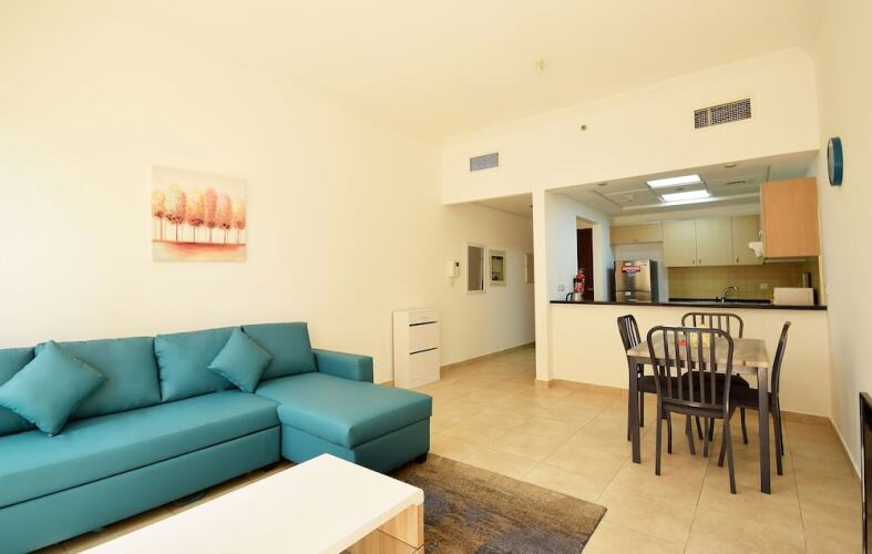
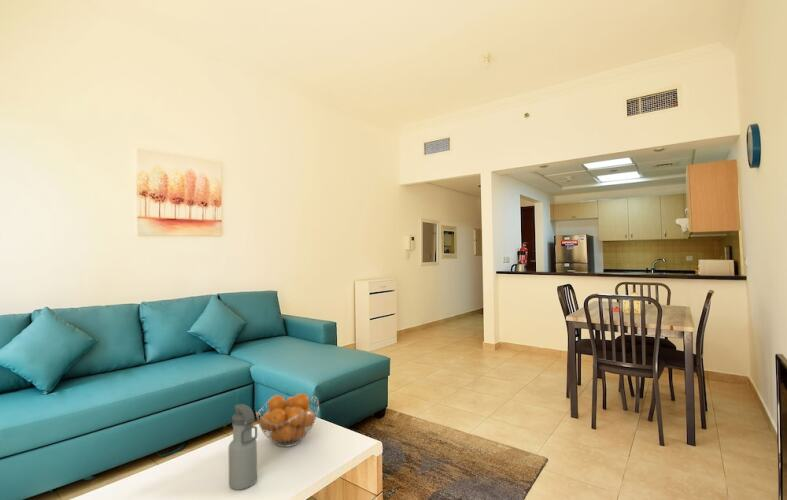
+ fruit basket [255,392,320,448]
+ water bottle [228,403,258,491]
